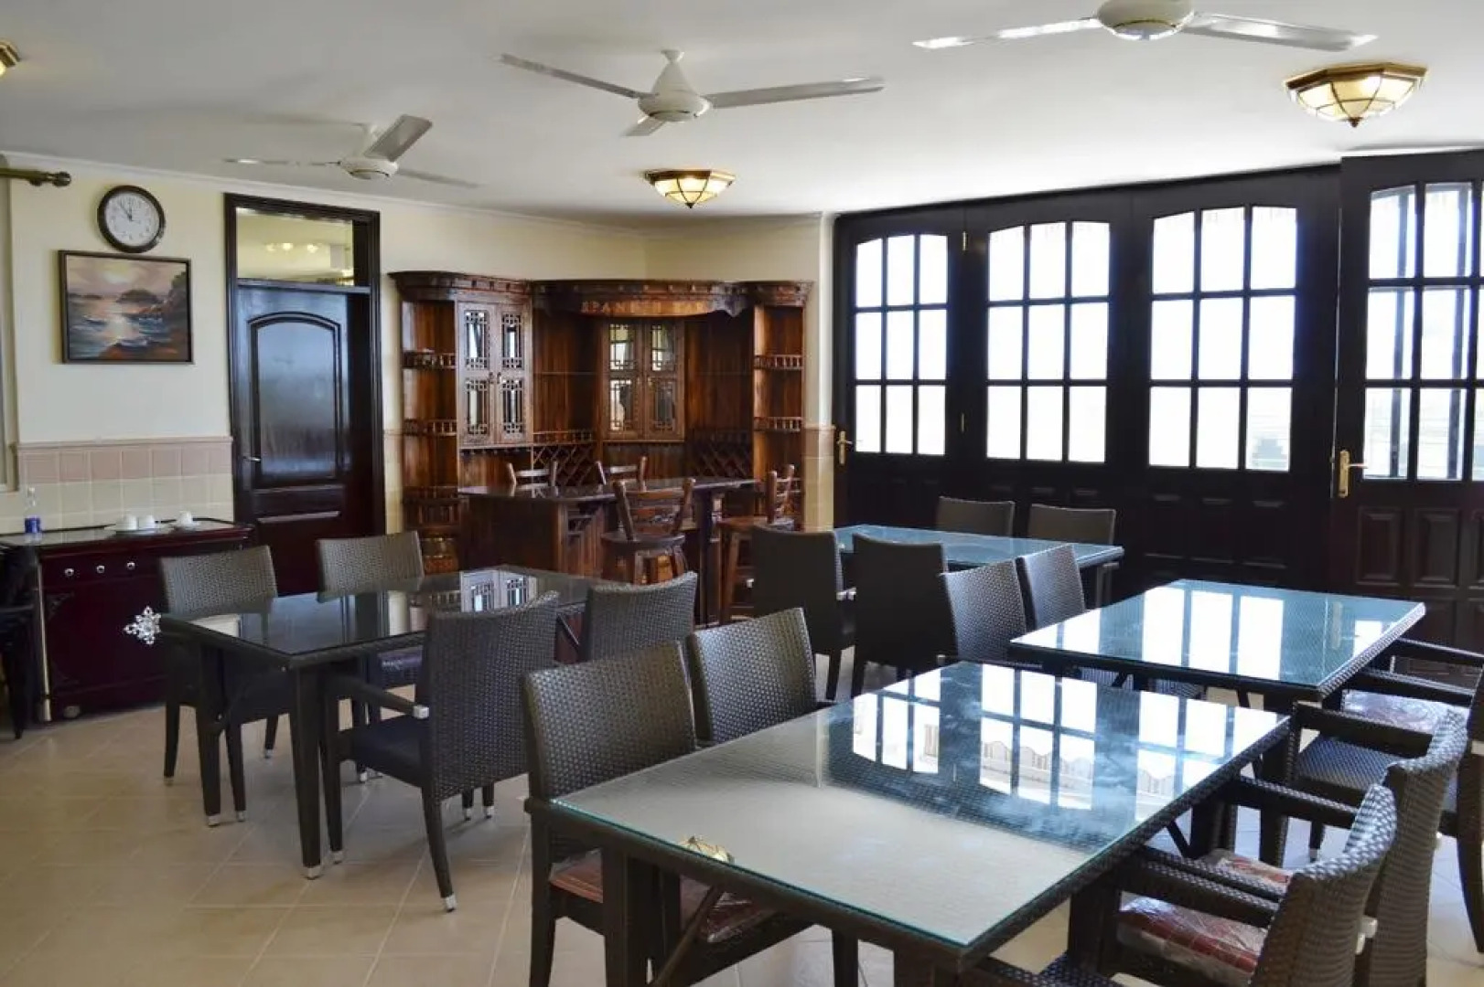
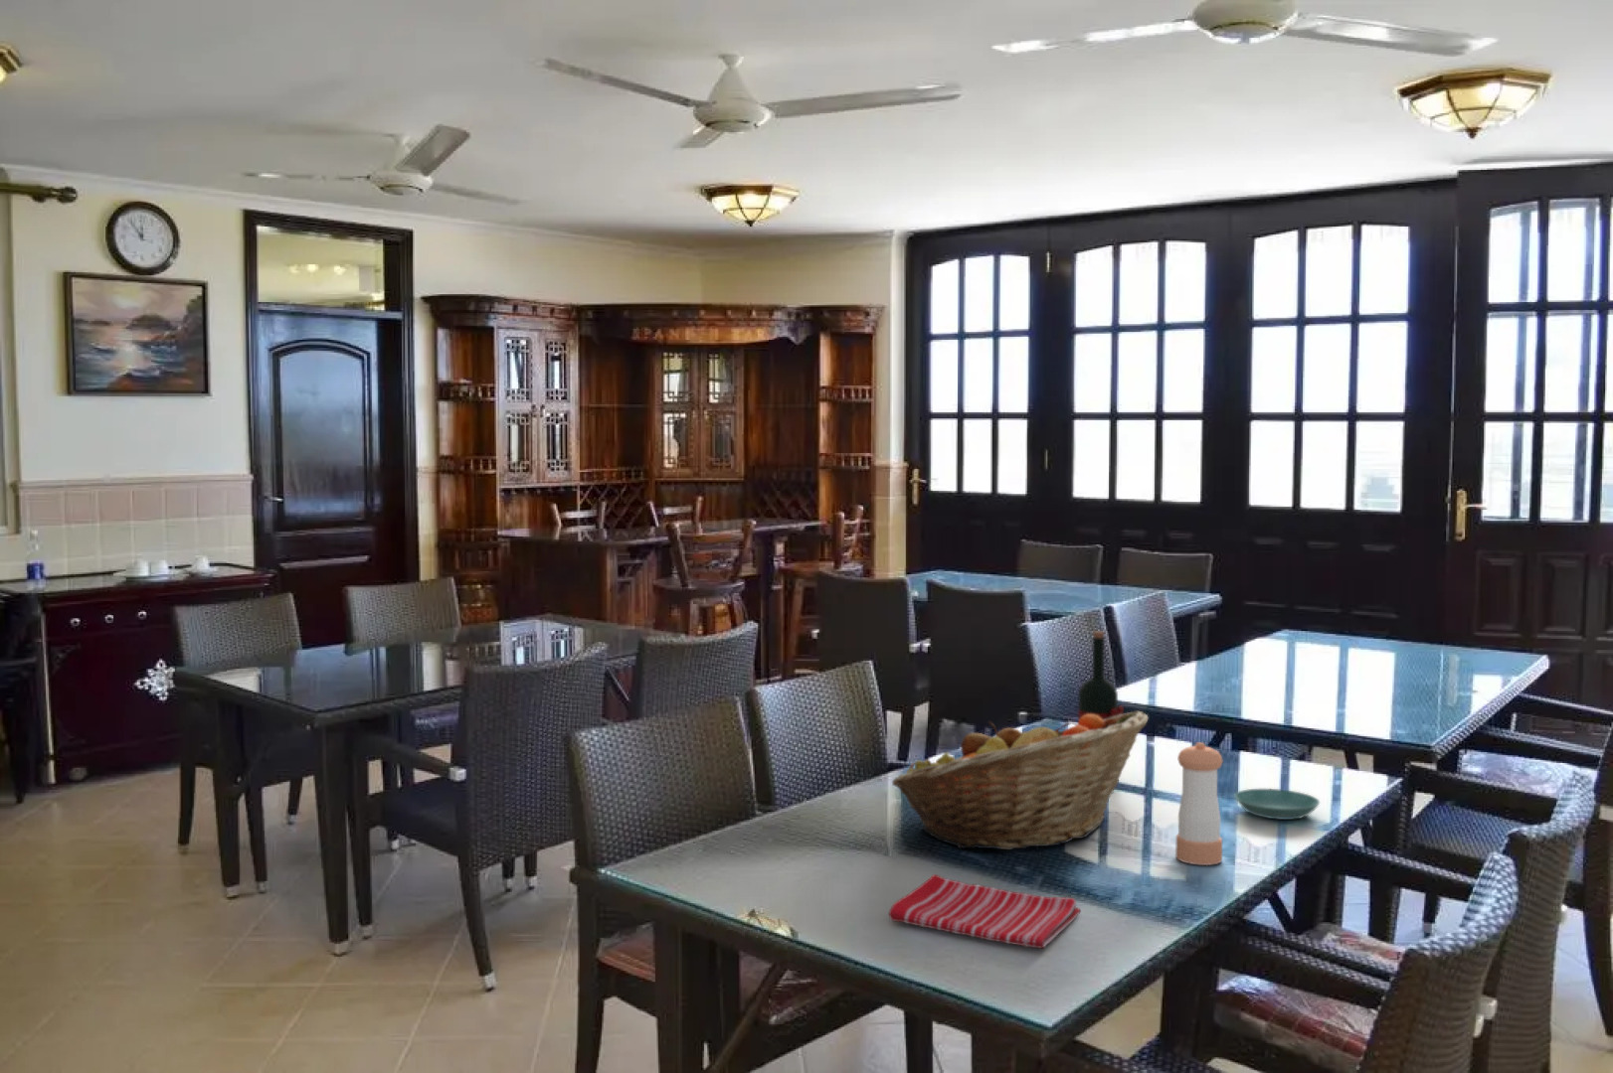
+ pepper shaker [1174,741,1225,866]
+ wine bottle [1077,630,1128,764]
+ fruit basket [892,709,1148,850]
+ dish towel [888,873,1081,948]
+ saucer [1233,788,1321,820]
